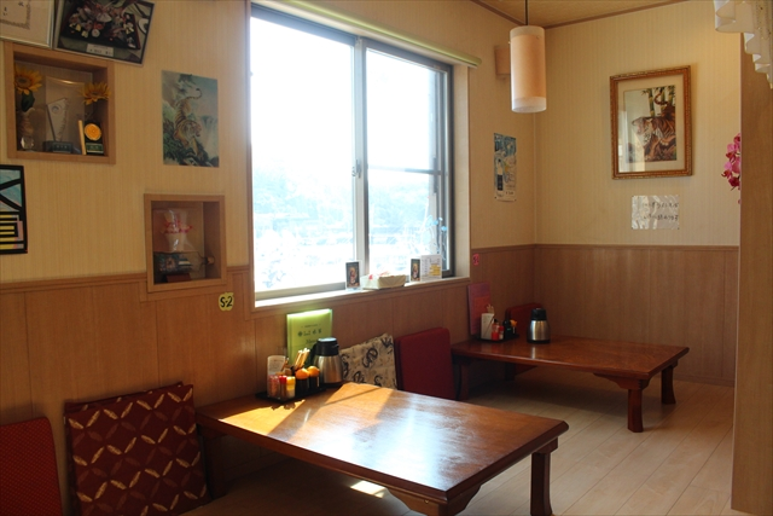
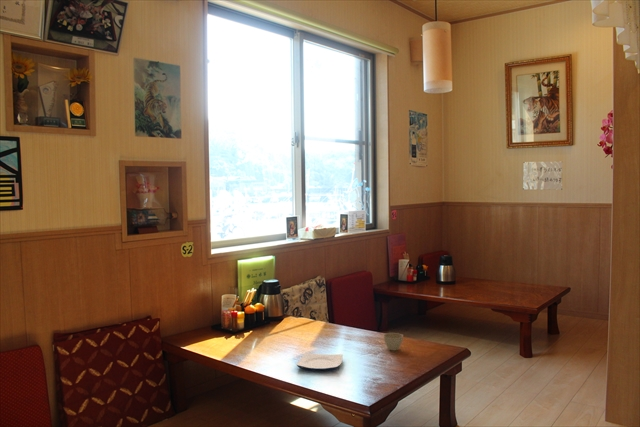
+ flower pot [383,332,404,351]
+ plate [296,352,344,371]
